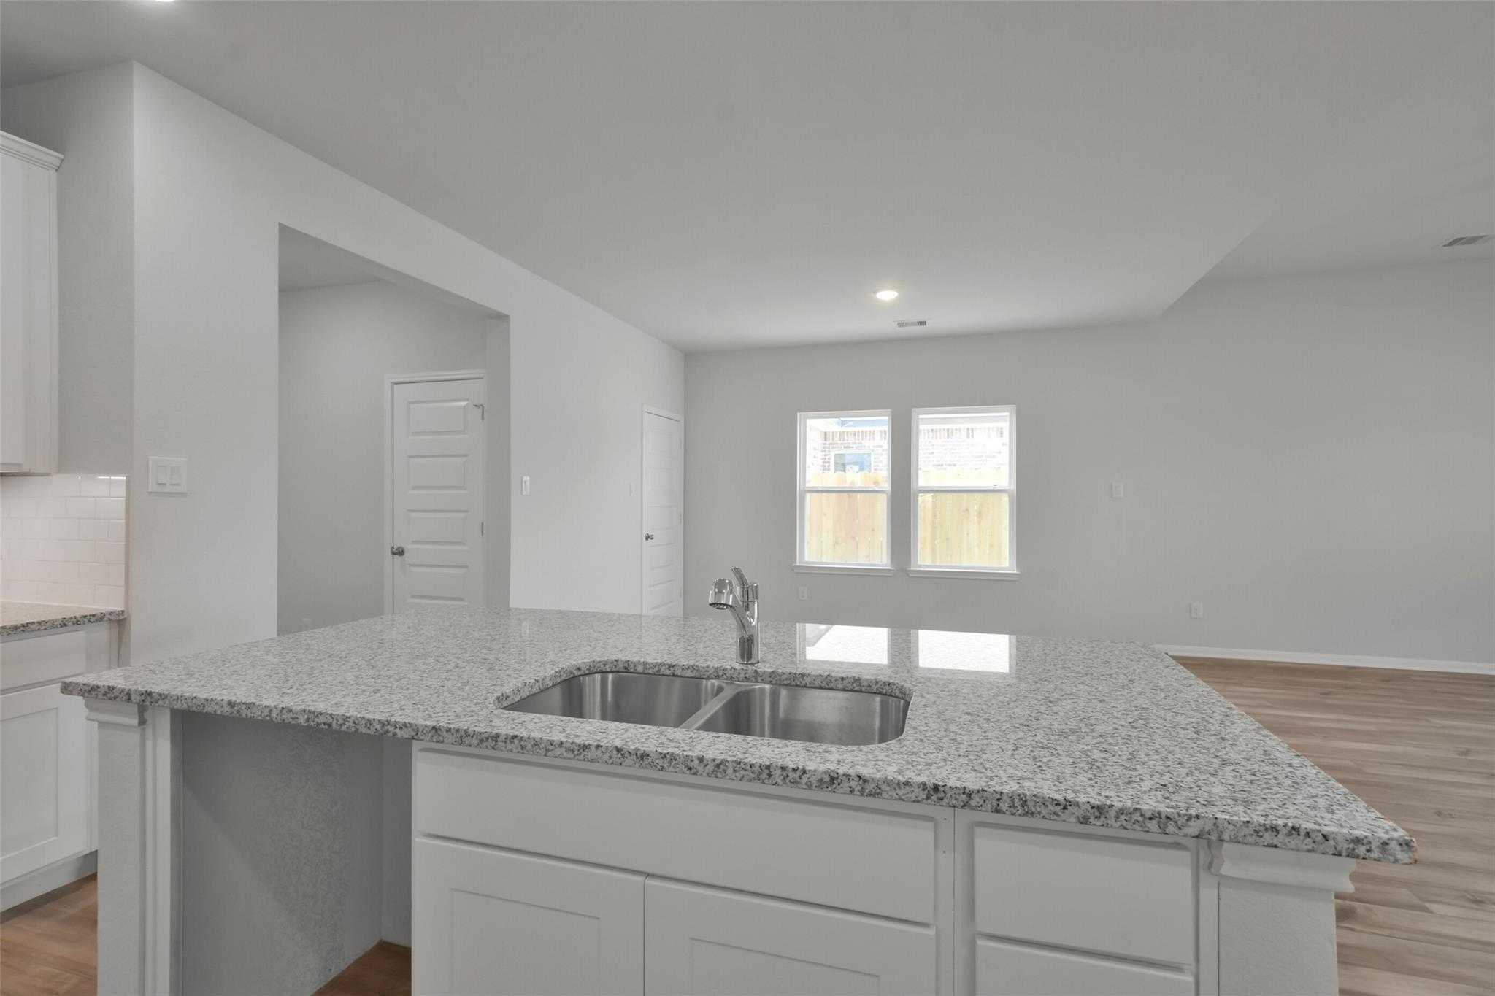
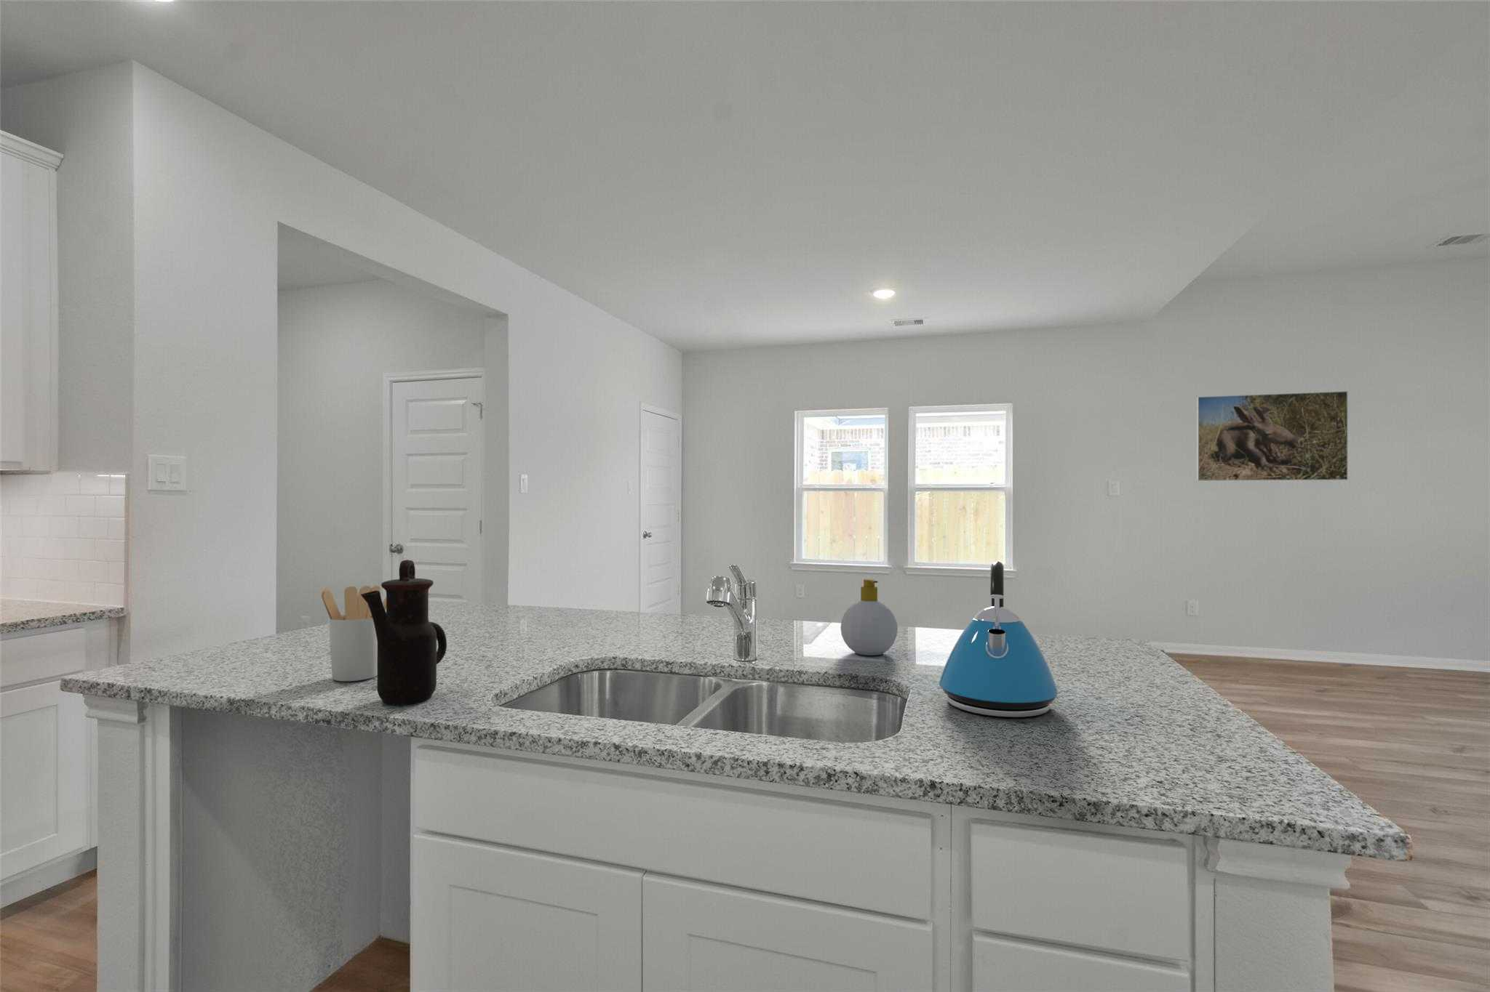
+ soap bottle [840,579,898,657]
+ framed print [1196,390,1349,482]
+ teapot [361,559,448,705]
+ kettle [938,561,1059,719]
+ utensil holder [321,585,387,682]
